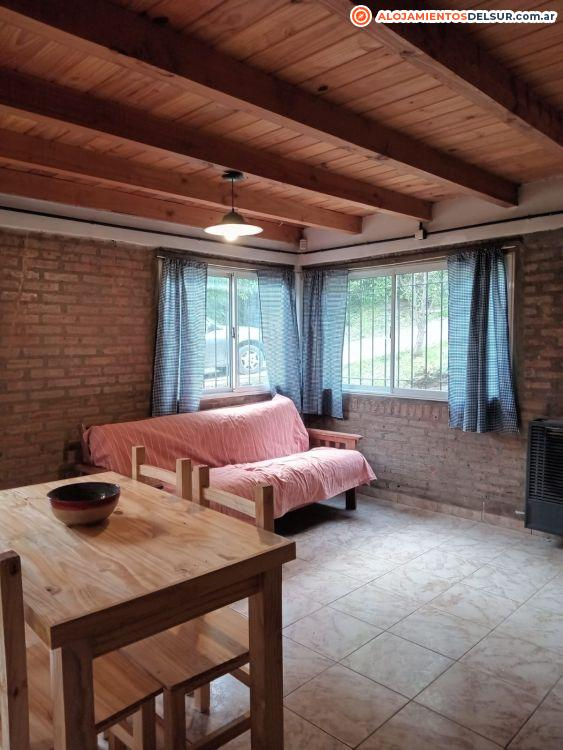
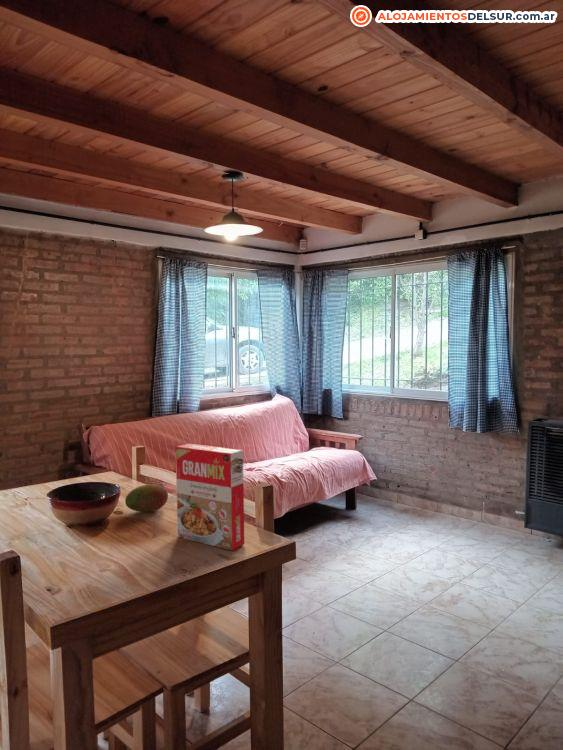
+ cereal box [175,443,245,551]
+ fruit [124,483,169,513]
